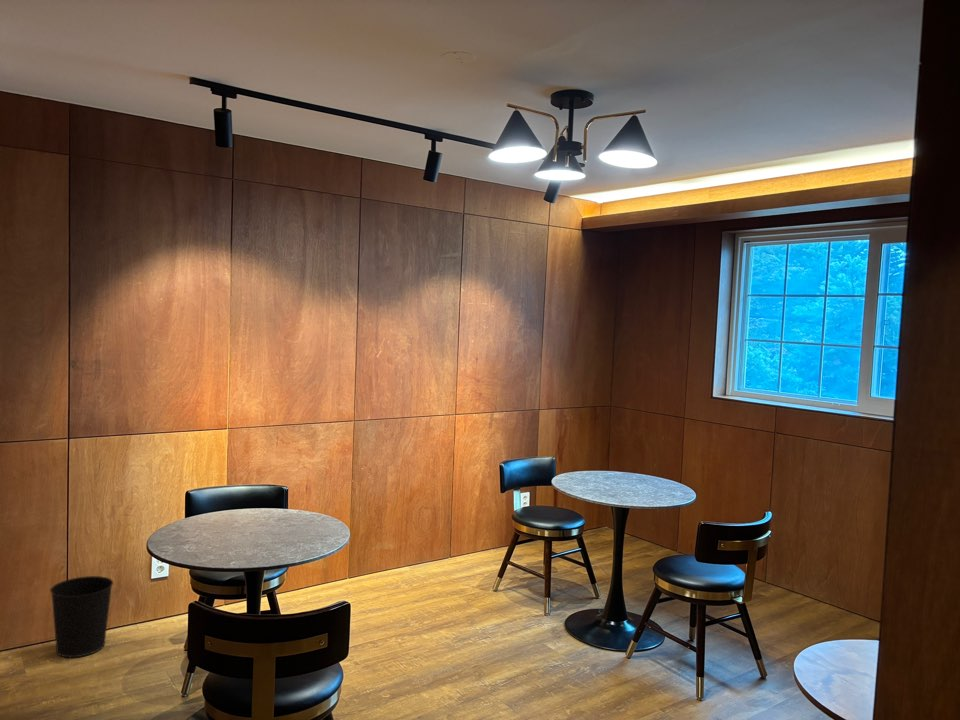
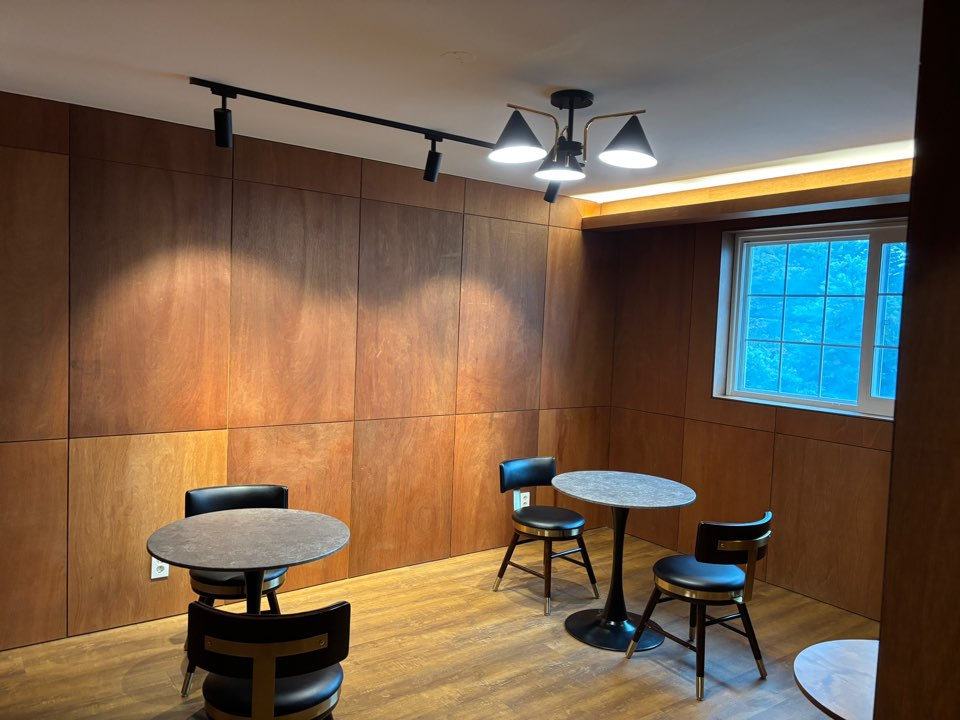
- wastebasket [49,575,114,658]
